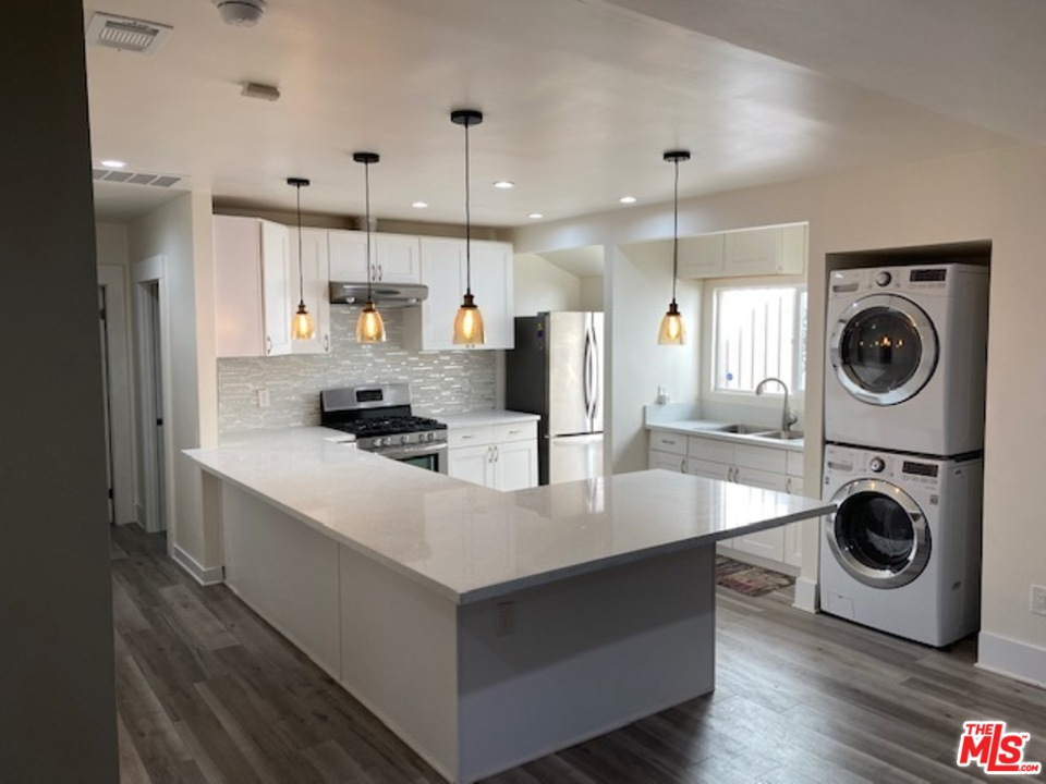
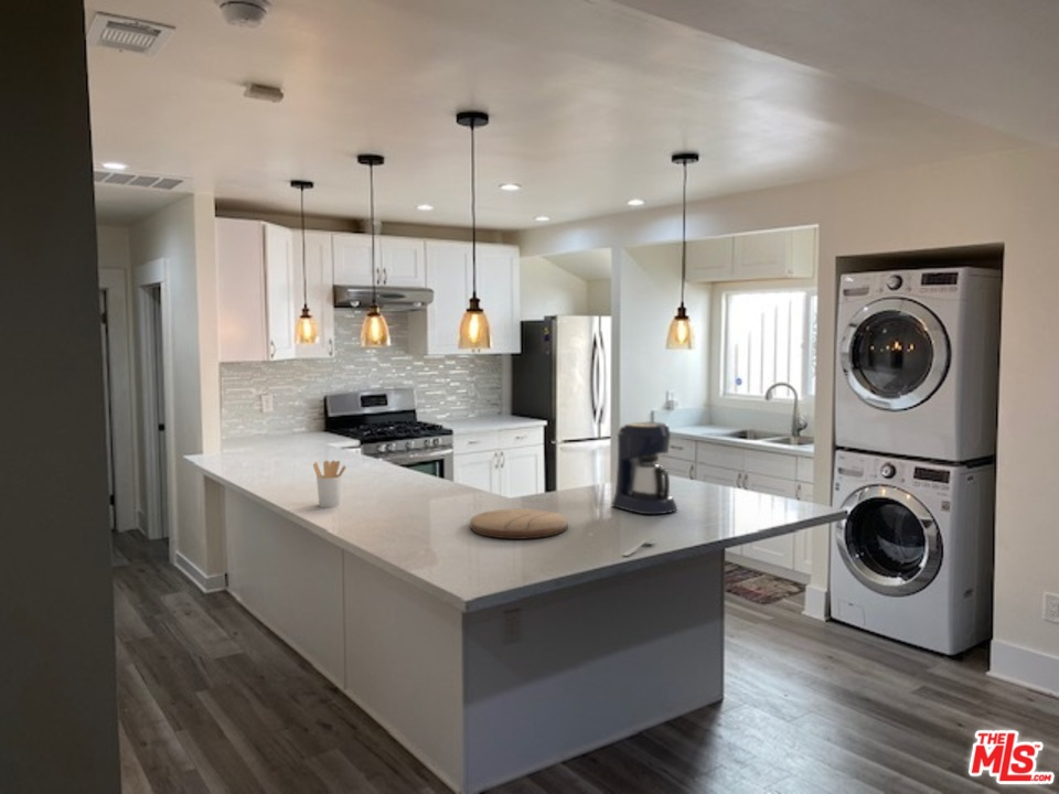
+ coffee maker [611,420,678,515]
+ utensil holder [312,460,346,508]
+ spoon [622,537,656,557]
+ cutting board [469,508,569,540]
